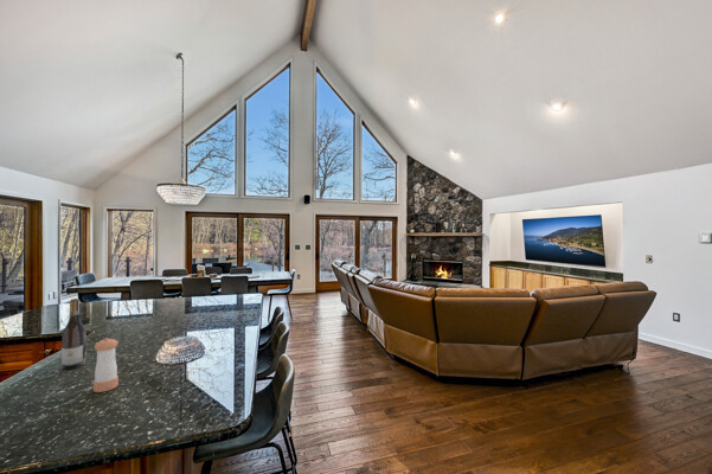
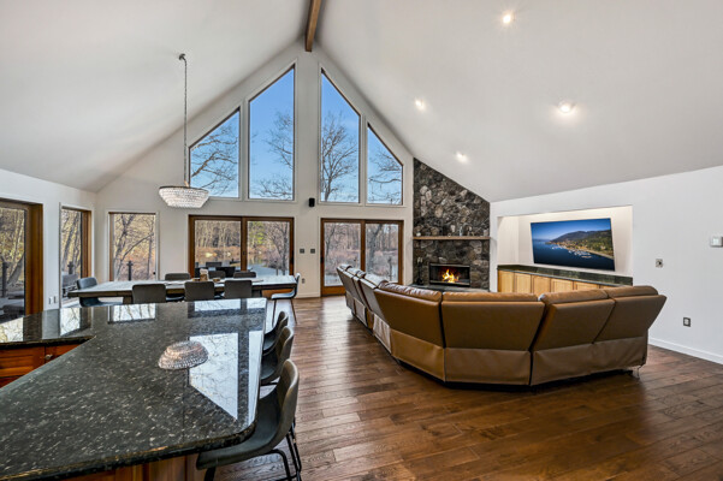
- wine bottle [60,297,88,370]
- pepper shaker [92,337,120,393]
